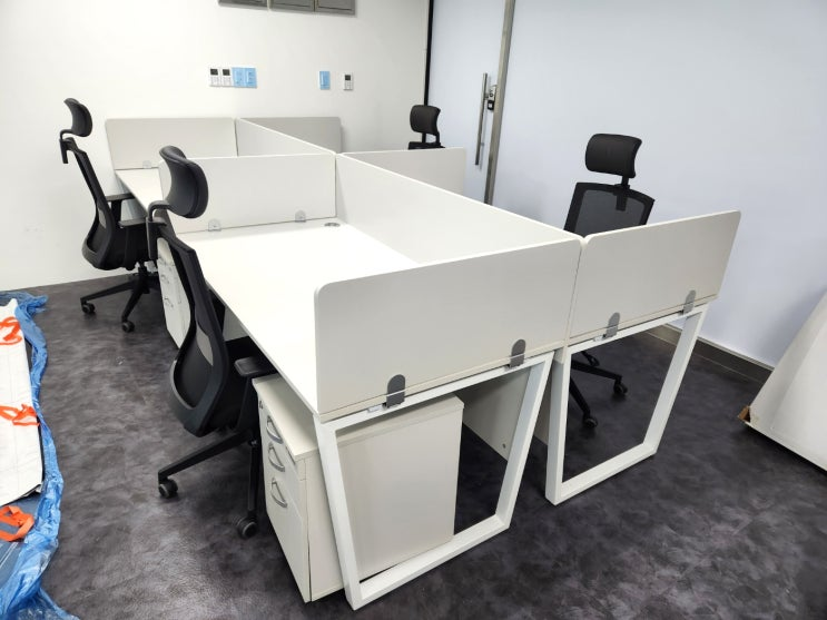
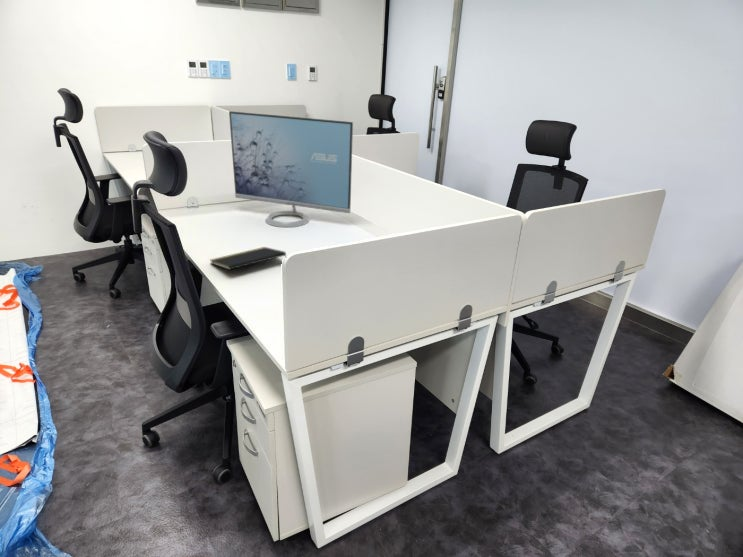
+ monitor [228,110,354,228]
+ notepad [210,246,287,271]
